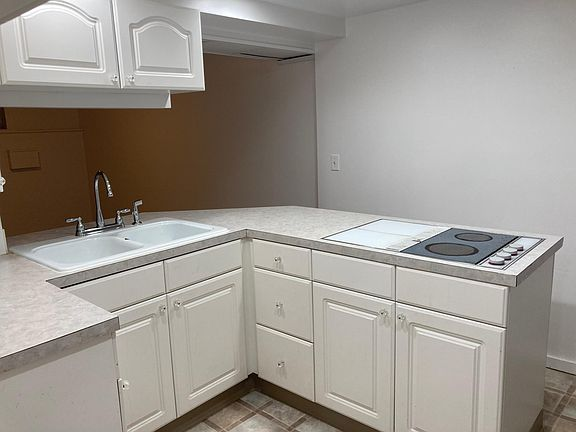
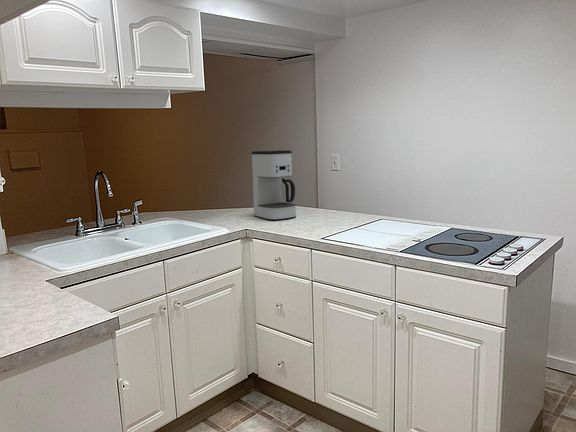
+ coffee maker [251,149,297,221]
